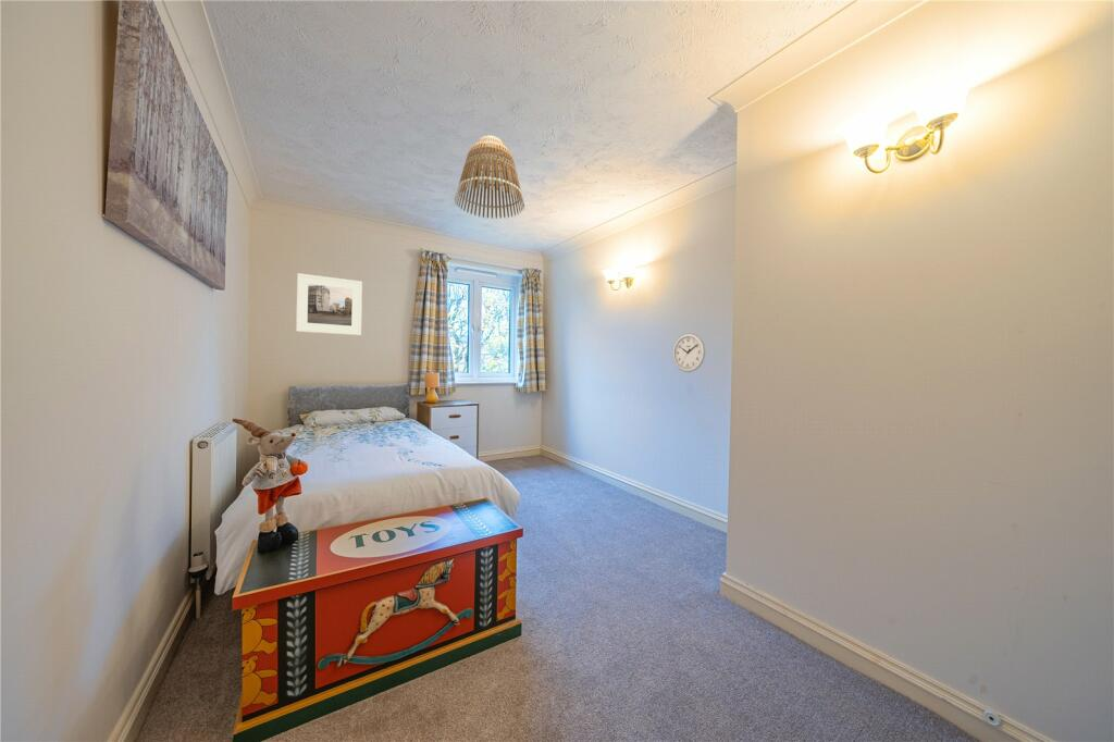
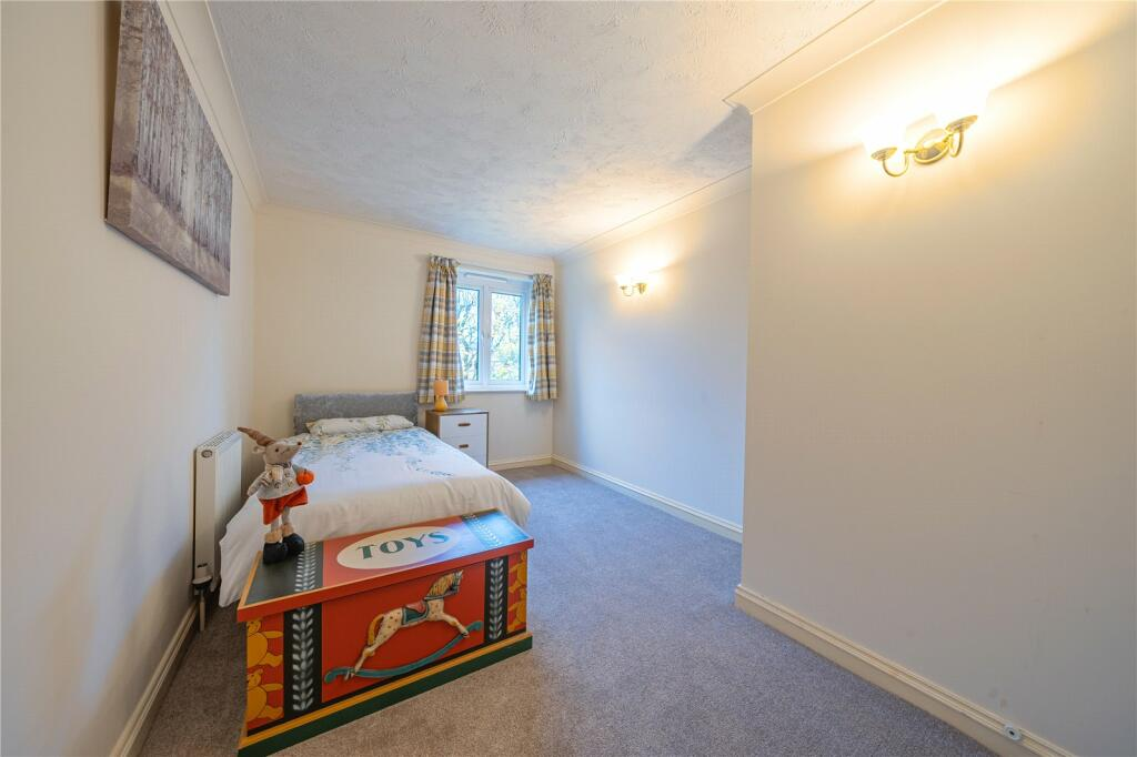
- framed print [295,272,363,336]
- wall clock [672,332,706,373]
- lamp shade [454,135,525,220]
